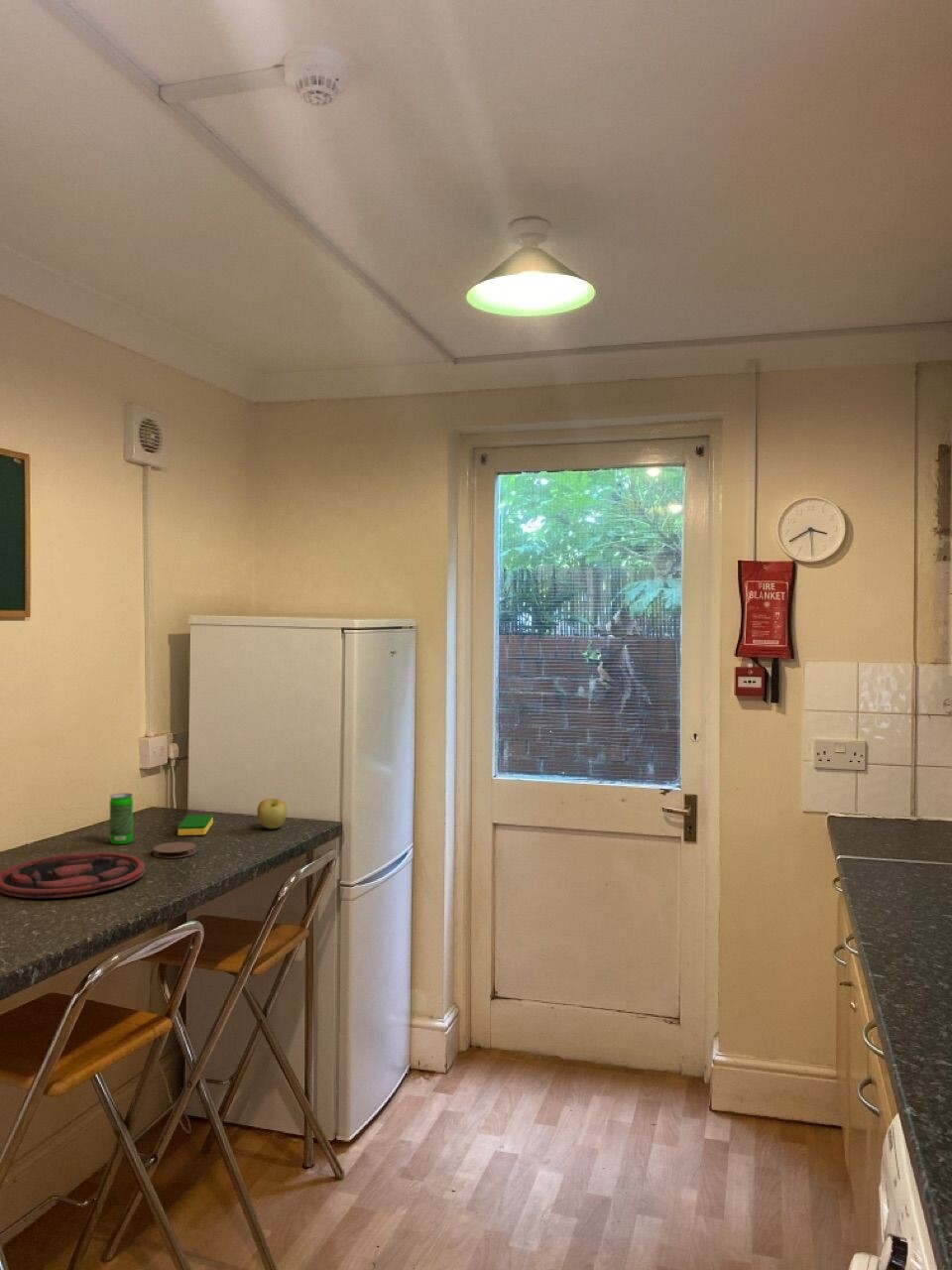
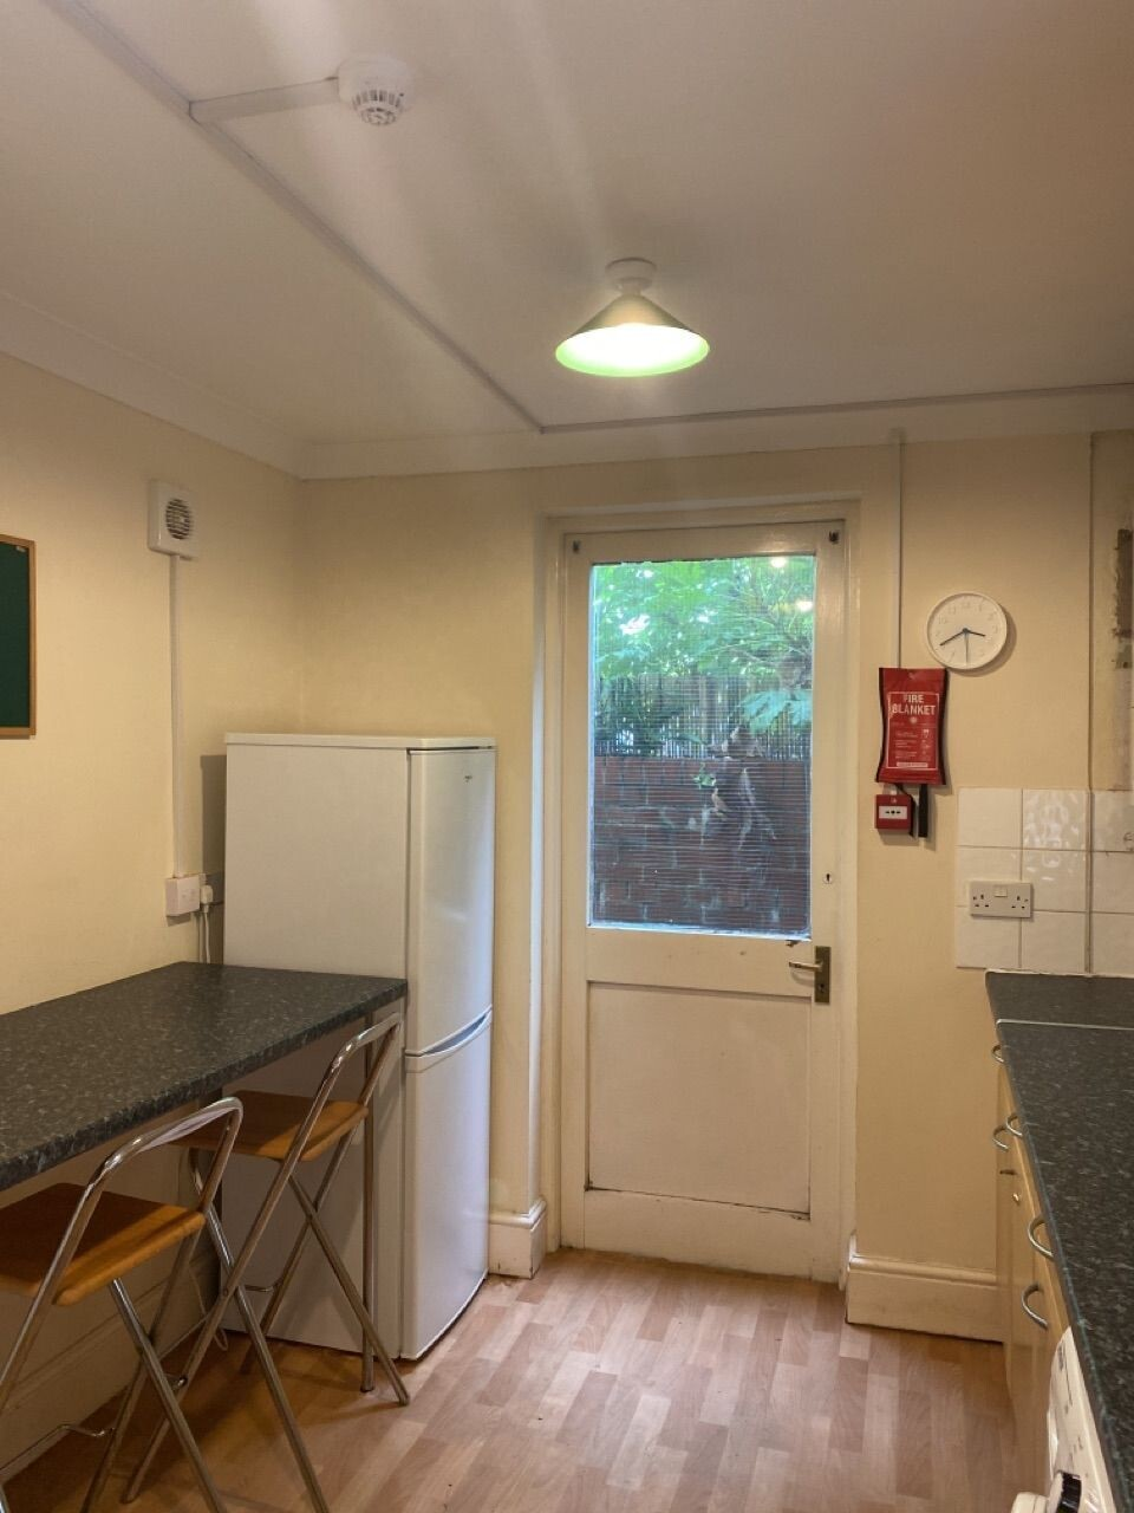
- dish sponge [177,814,214,836]
- beverage can [109,792,134,845]
- coaster [153,841,197,859]
- plate [0,851,146,899]
- apple [257,798,288,829]
